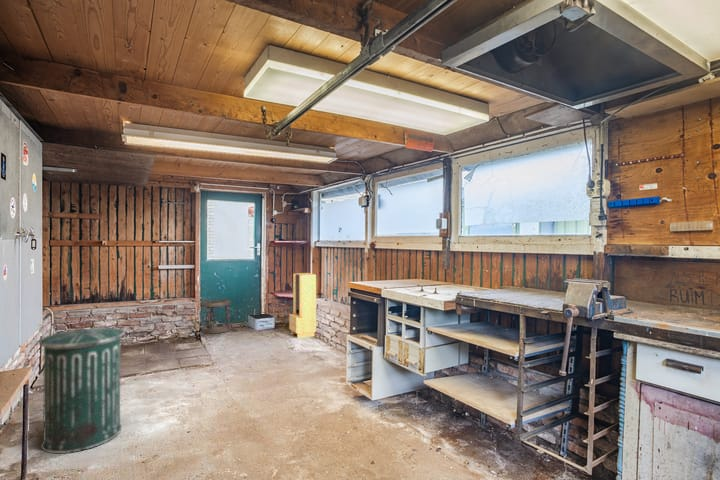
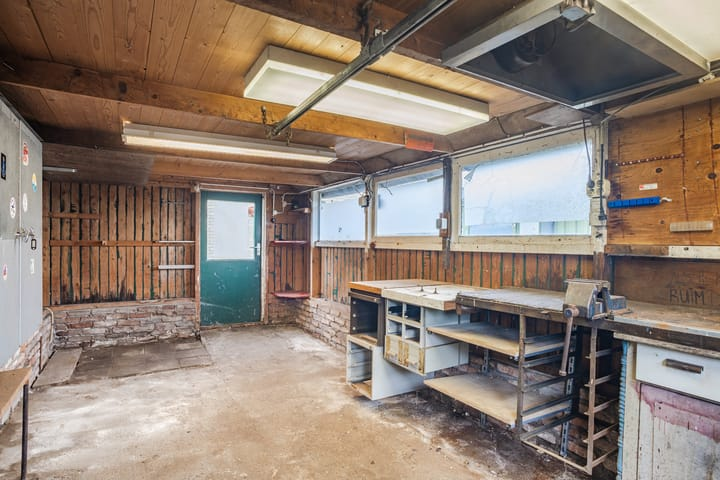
- storage cabinet [288,272,317,339]
- trash can [38,327,126,454]
- storage bin [246,313,276,331]
- stool [199,298,232,335]
